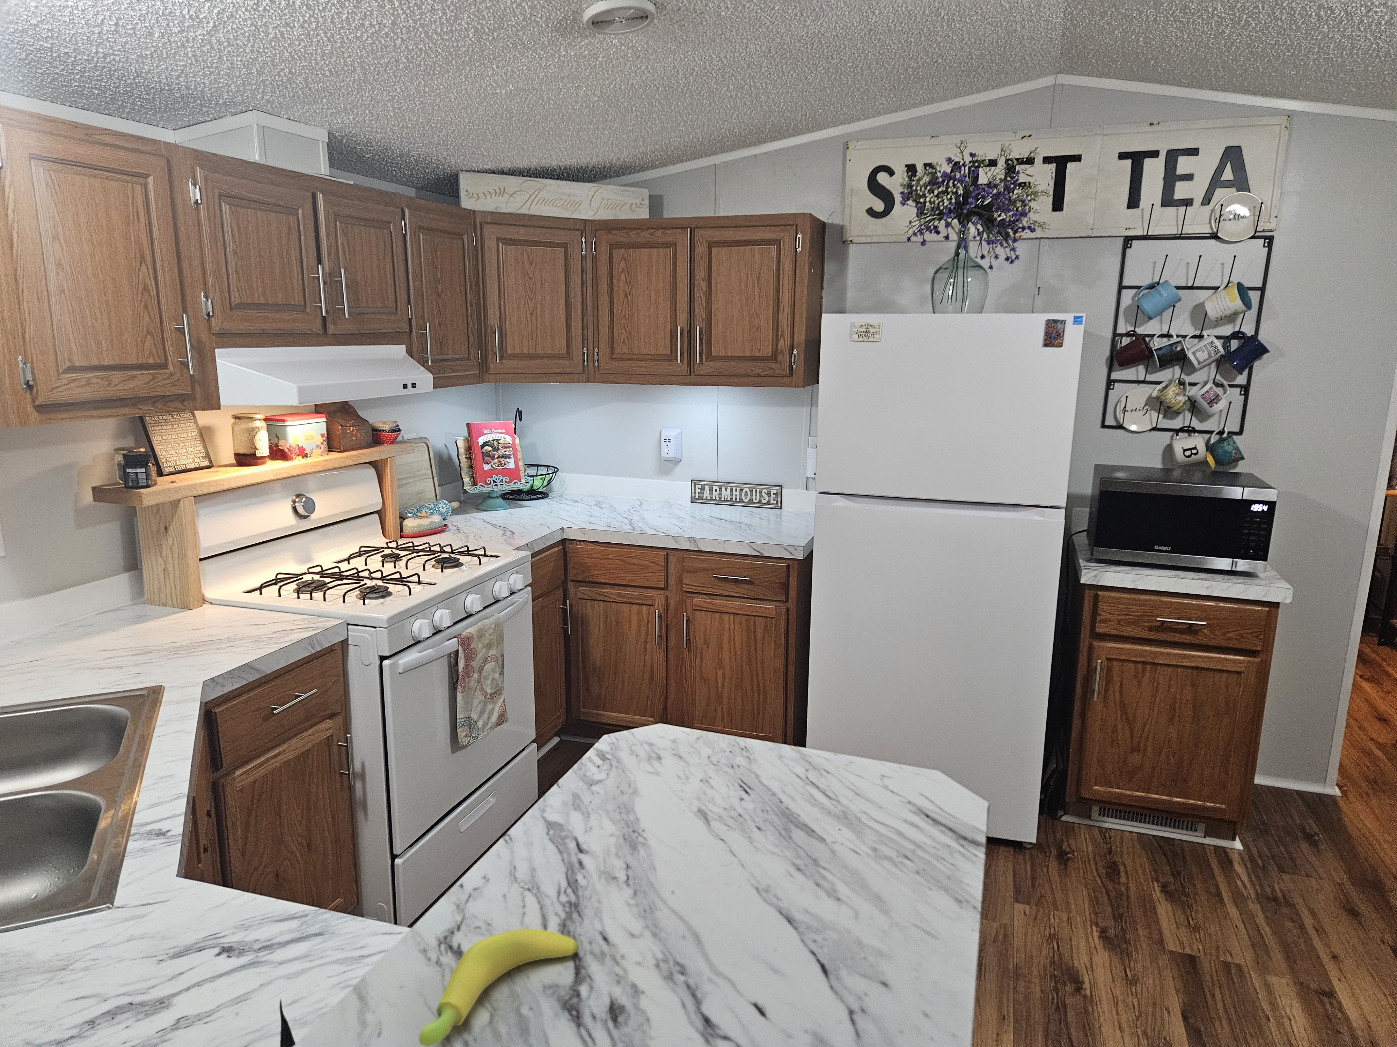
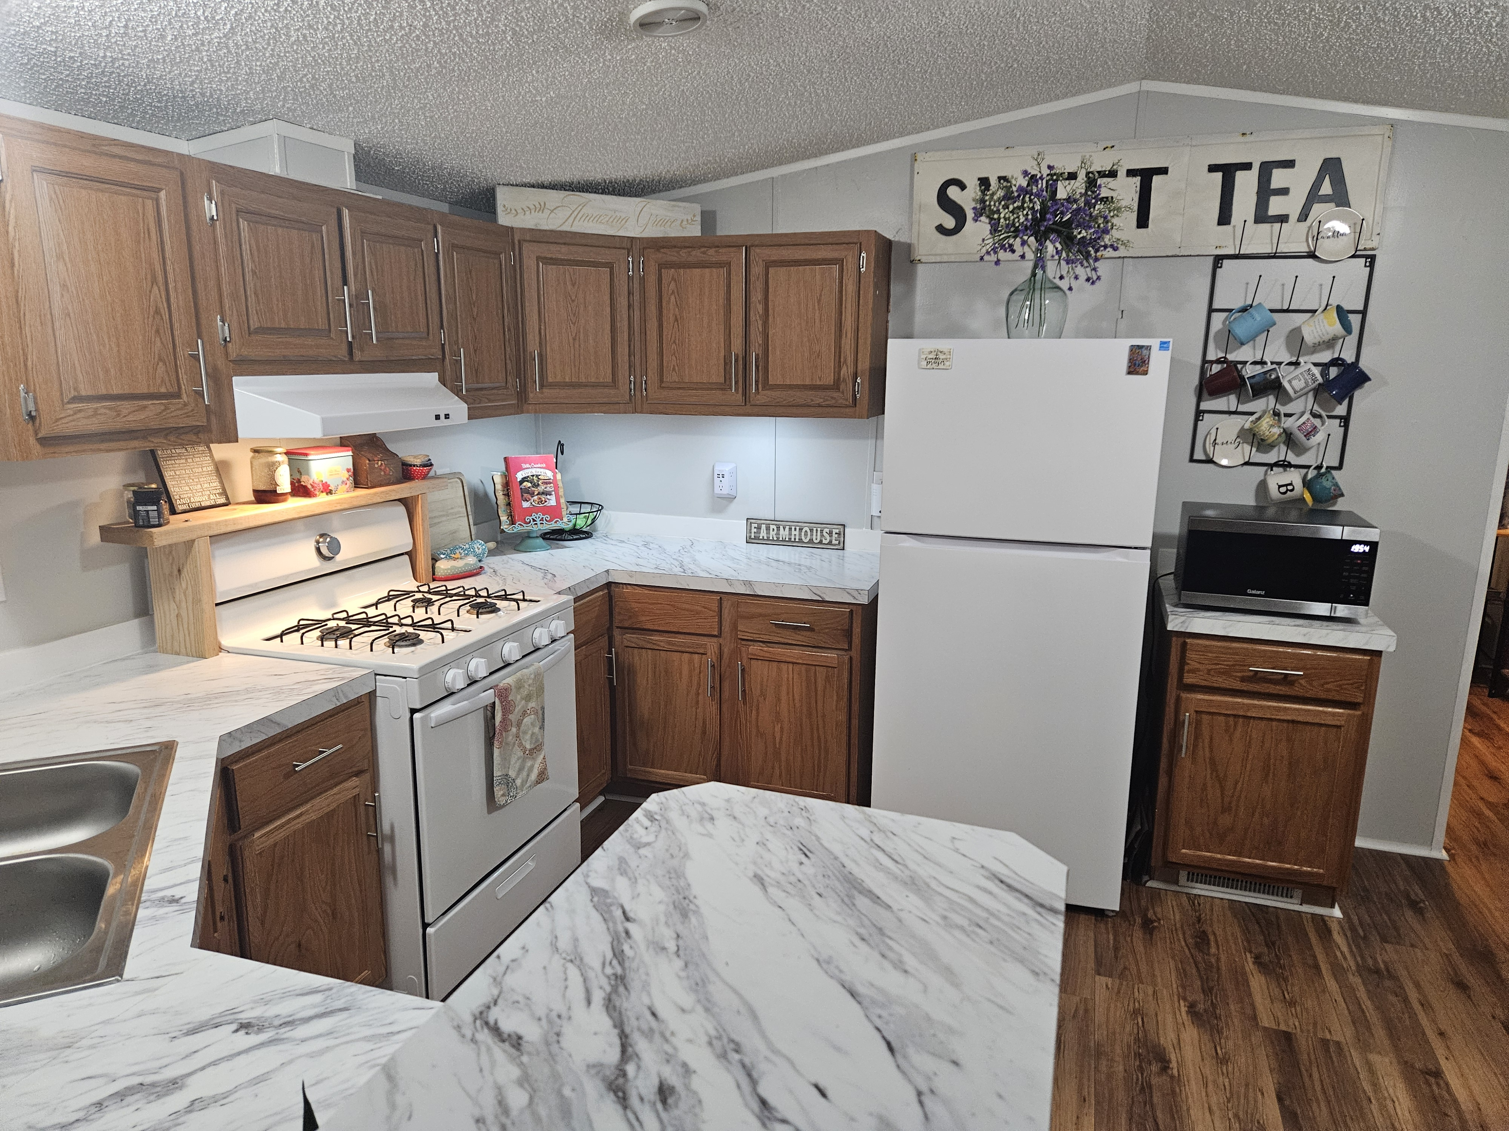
- banana [418,928,579,1047]
